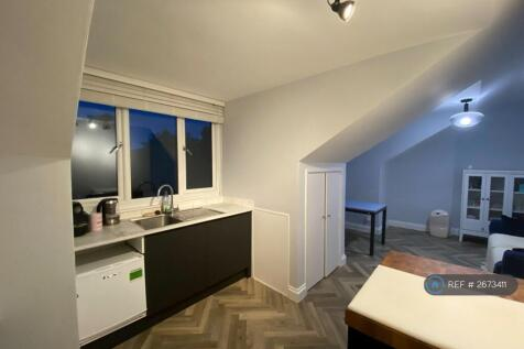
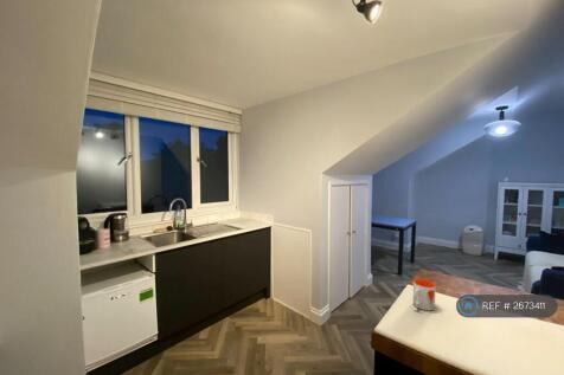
+ mug [411,278,437,312]
